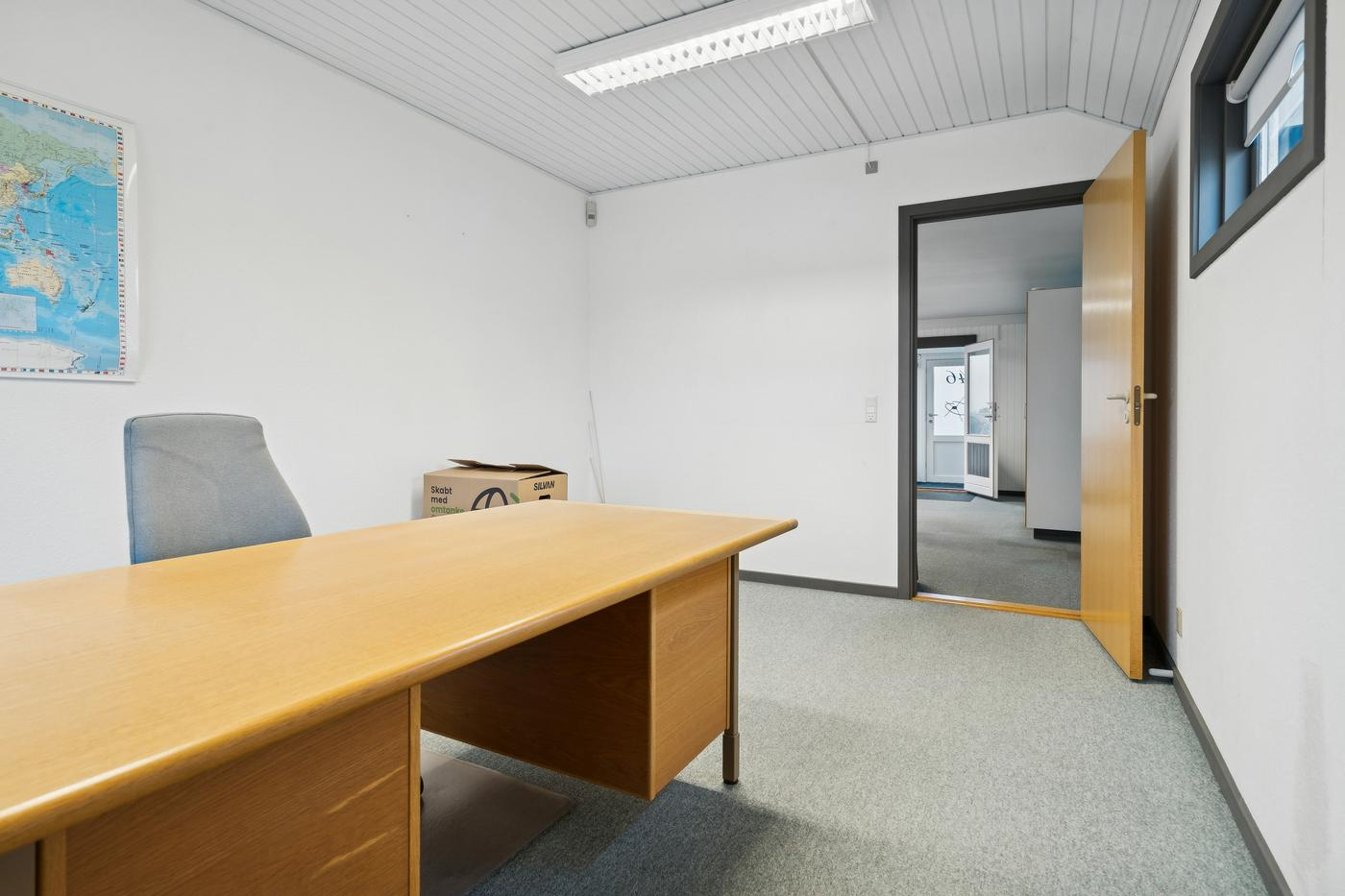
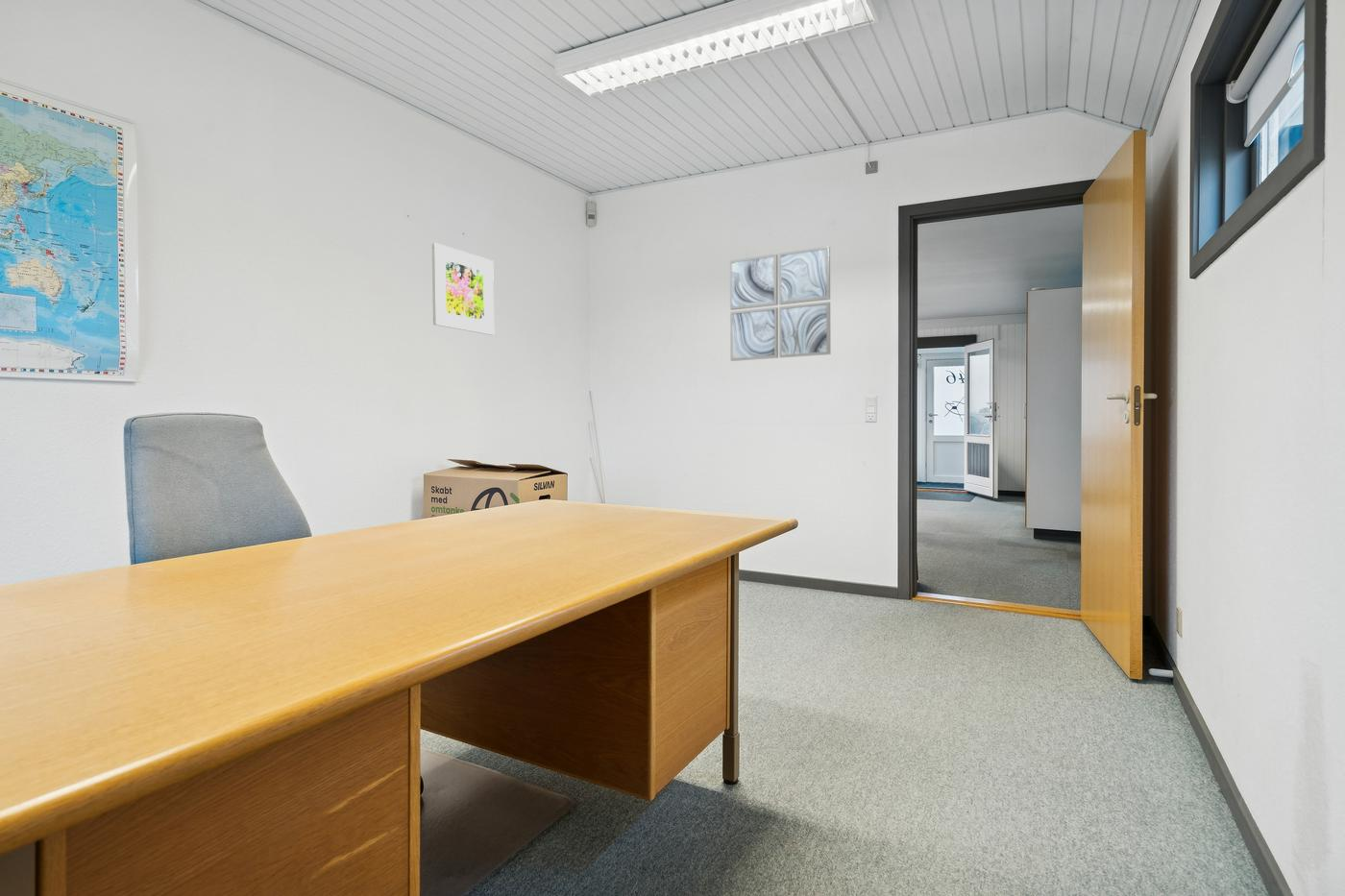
+ wall art [729,245,831,362]
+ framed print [431,242,495,336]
